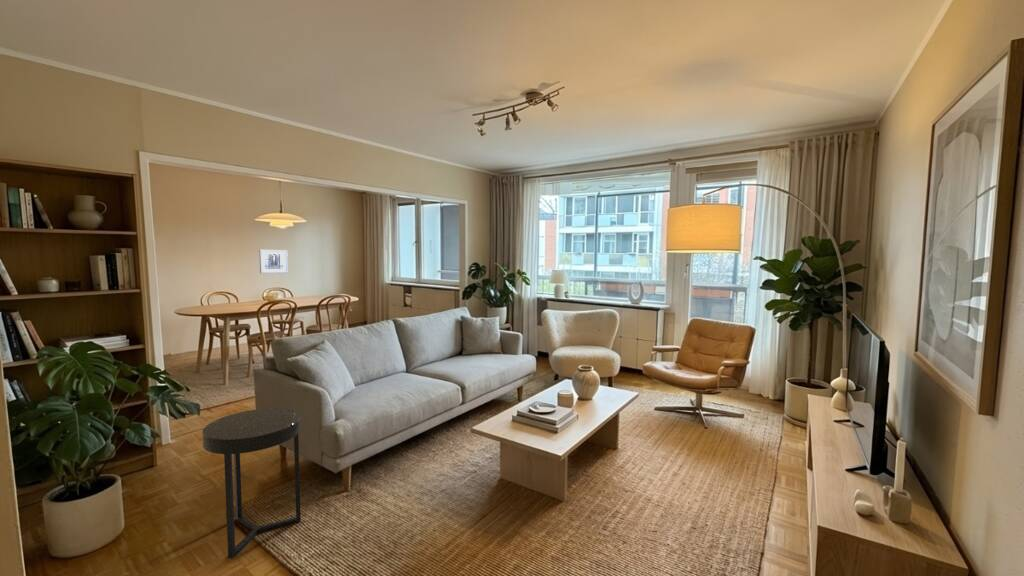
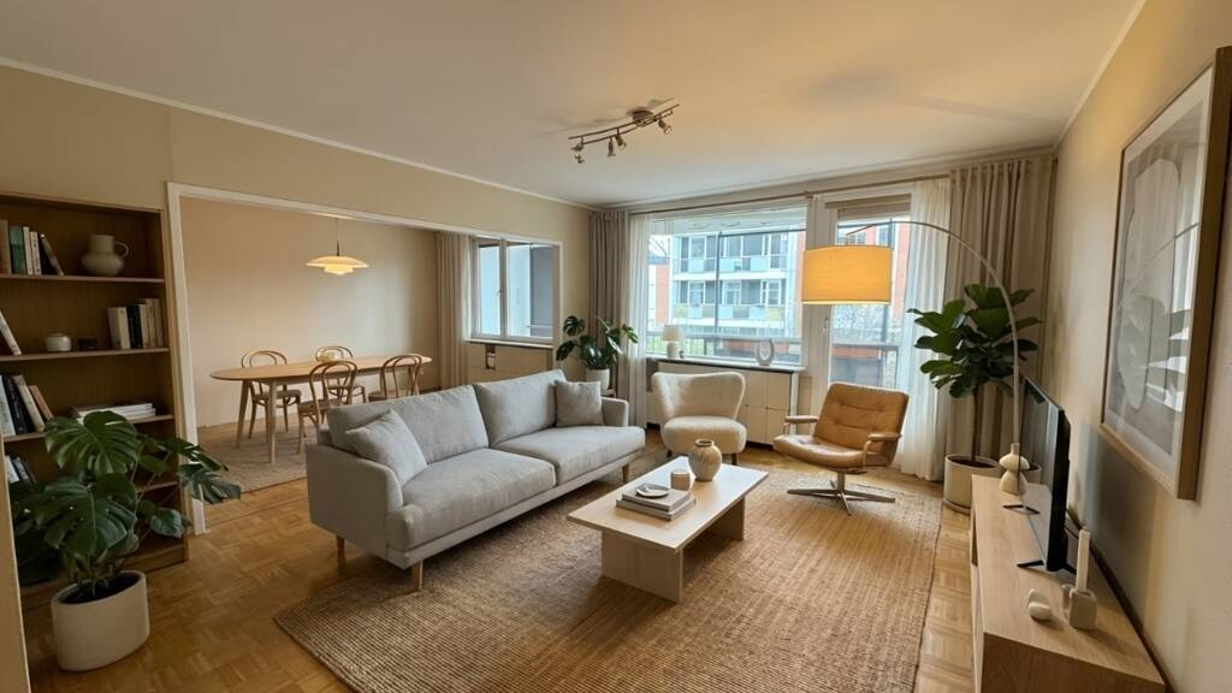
- wall art [258,249,289,274]
- side table [202,407,302,559]
